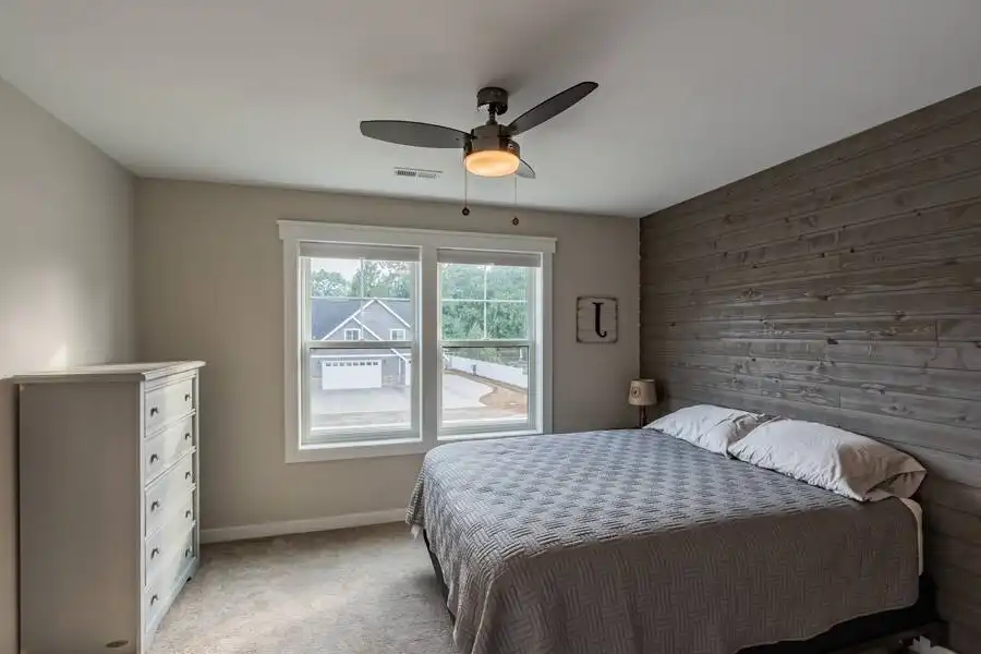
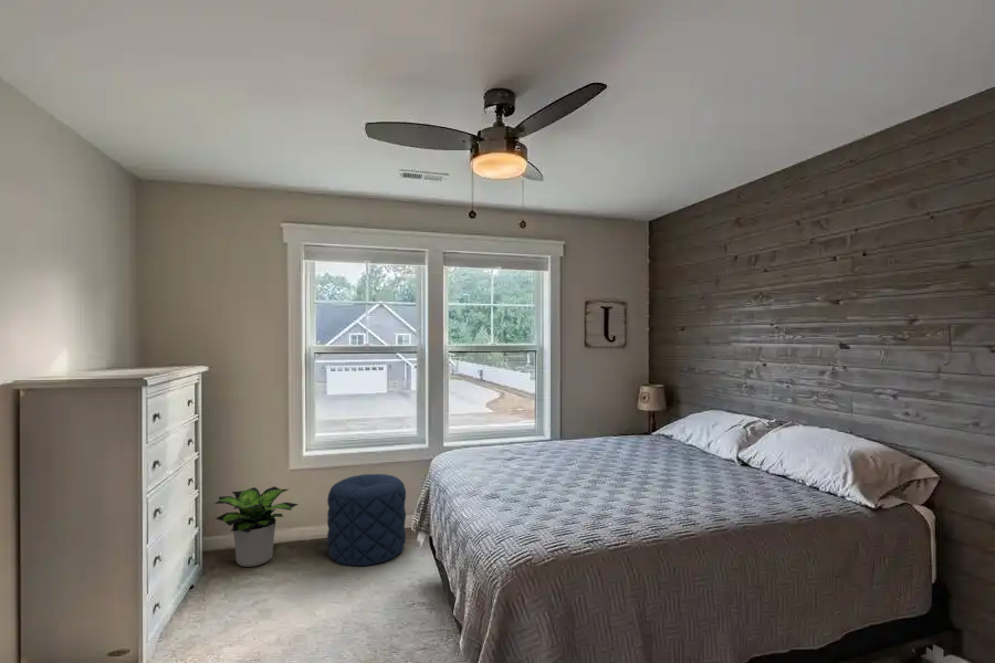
+ pouf [326,473,407,567]
+ potted plant [213,485,300,568]
